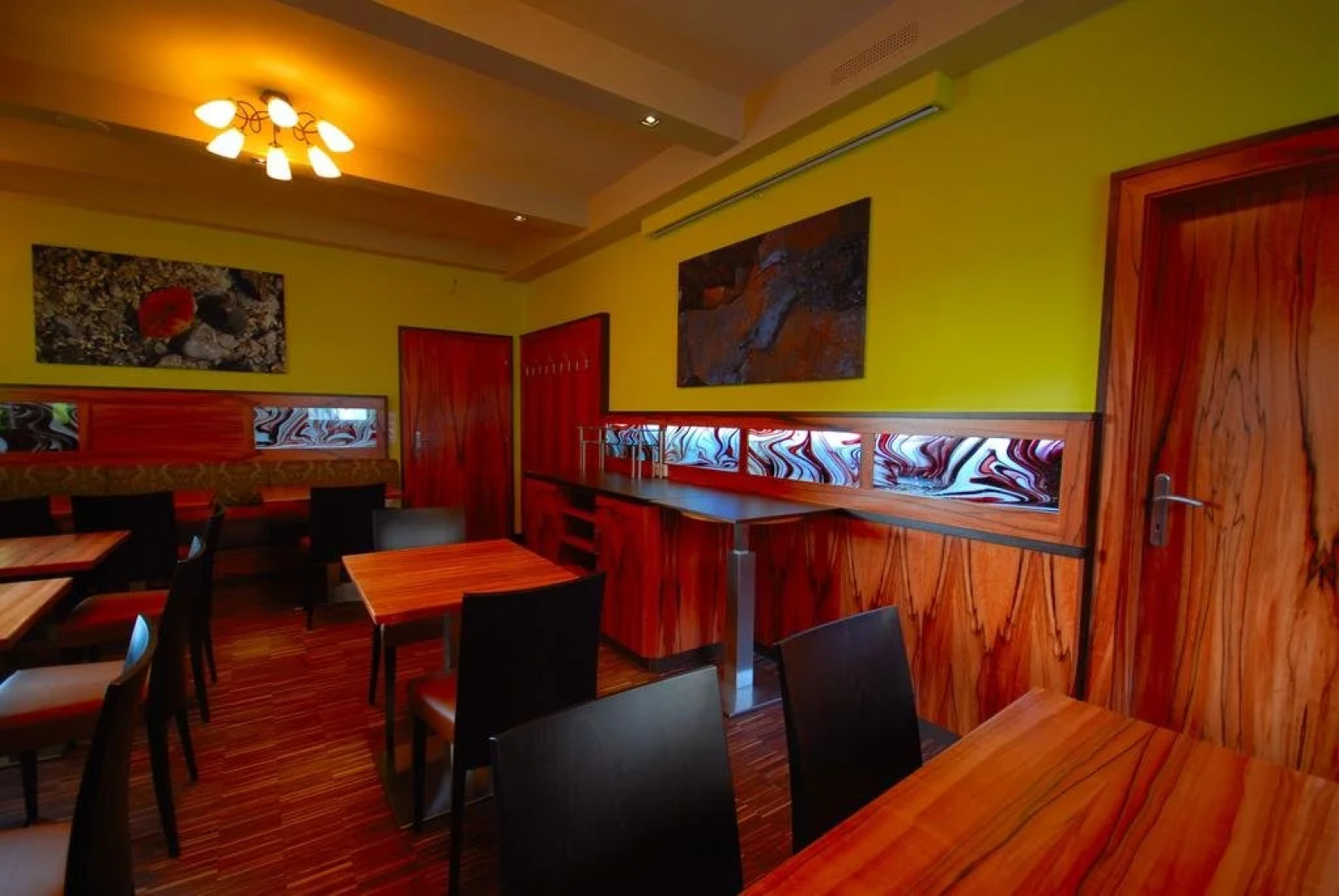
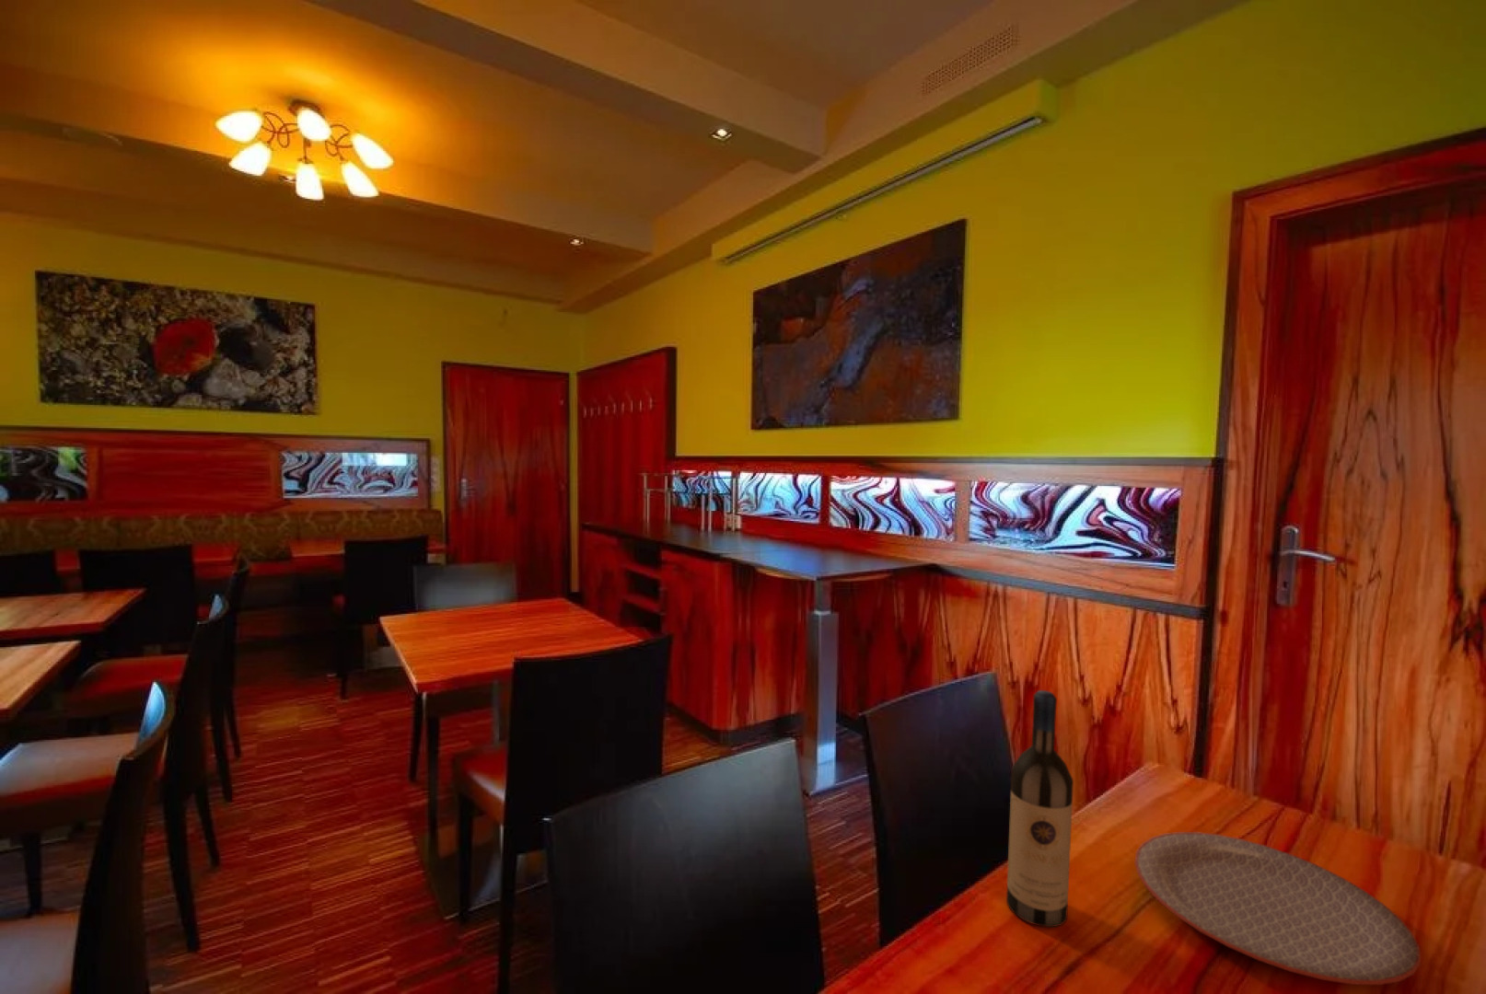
+ plate [1133,831,1422,986]
+ wine bottle [1005,689,1074,927]
